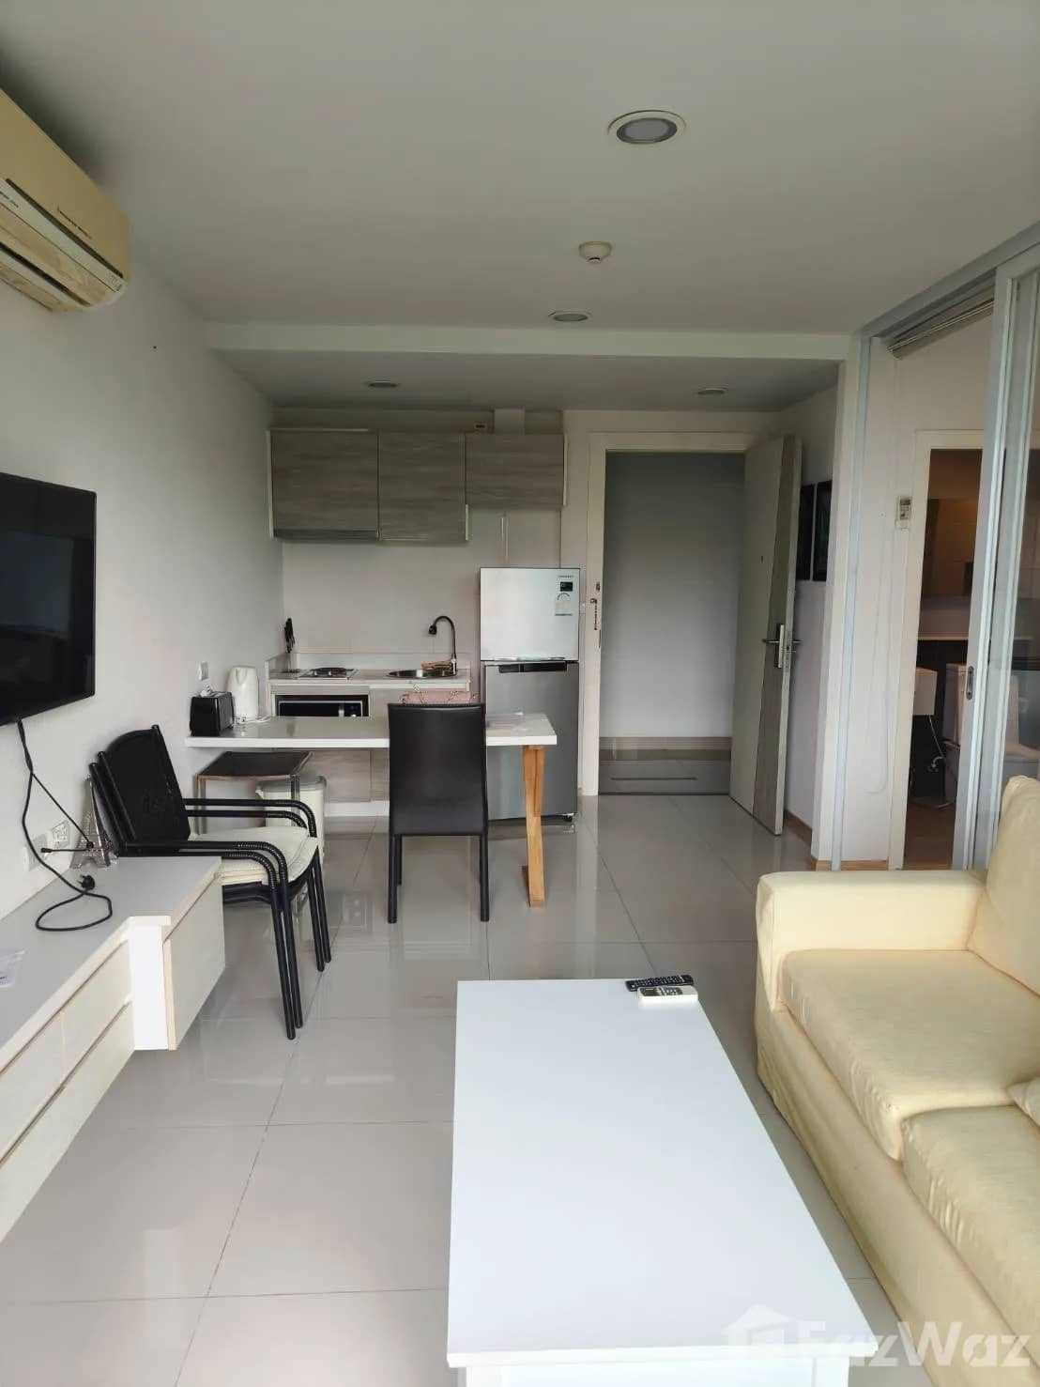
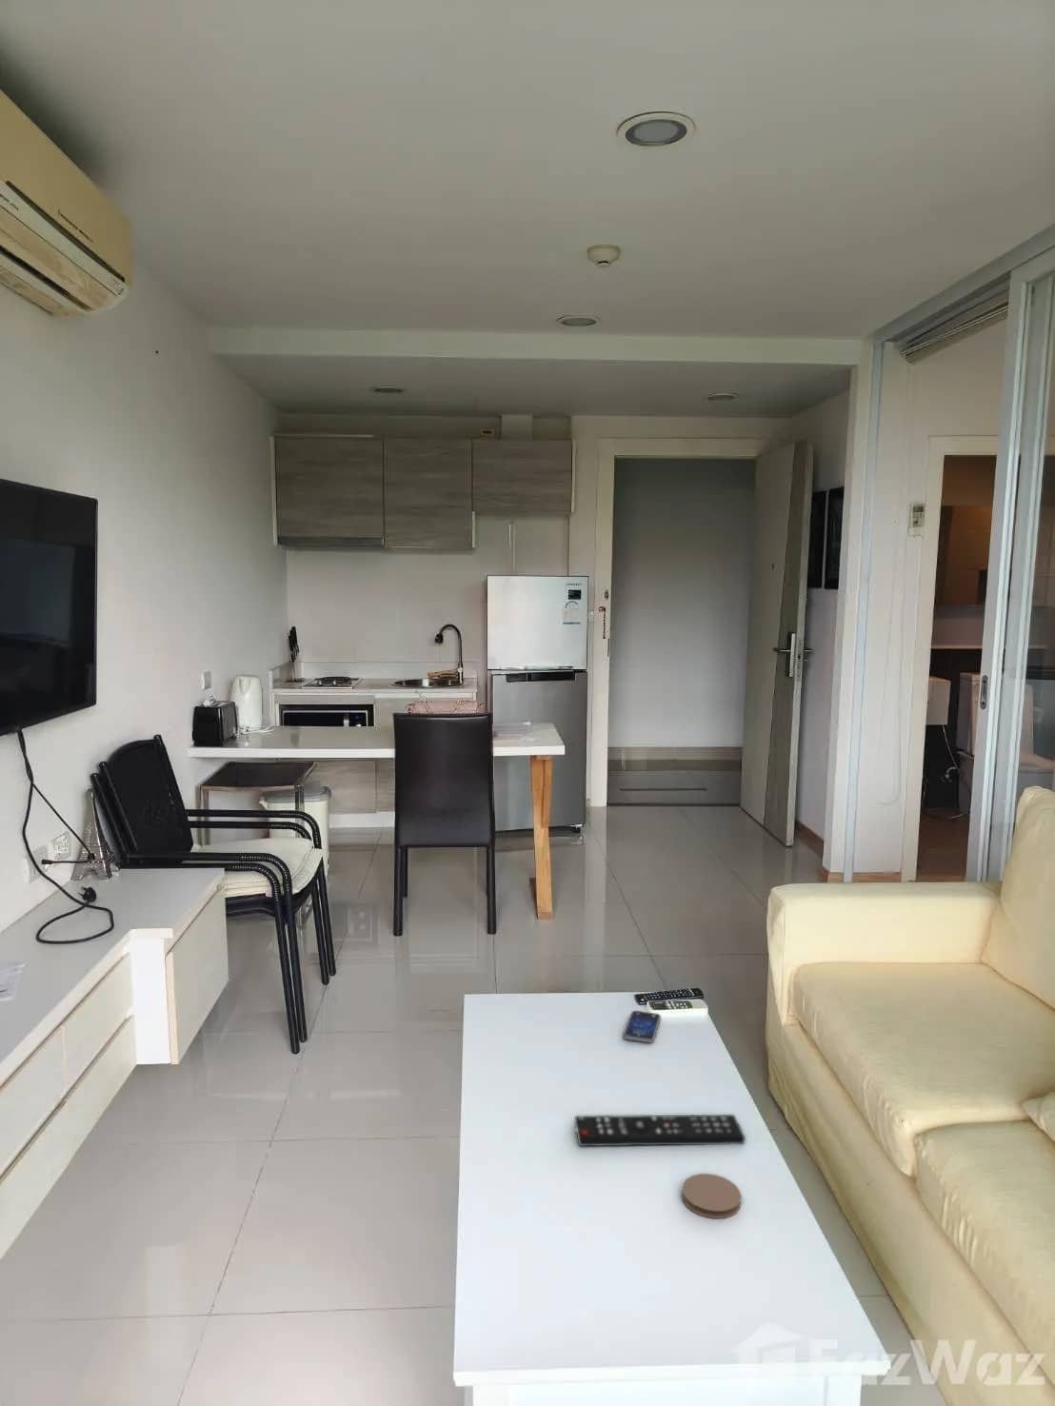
+ remote control [574,1113,746,1147]
+ coaster [680,1173,741,1220]
+ smartphone [622,1010,662,1044]
